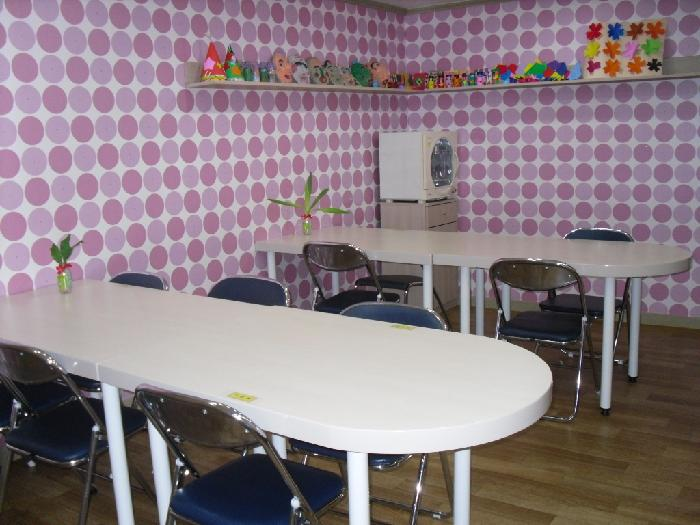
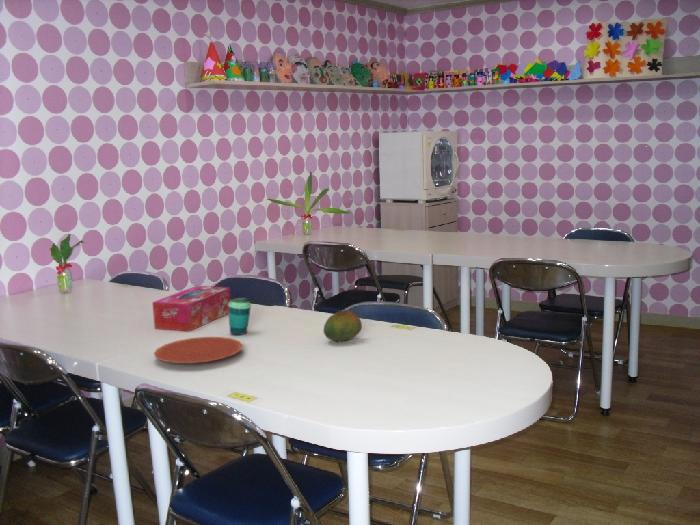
+ fruit [323,309,363,342]
+ cup [228,297,252,336]
+ tissue box [151,285,232,332]
+ plate [153,336,244,364]
